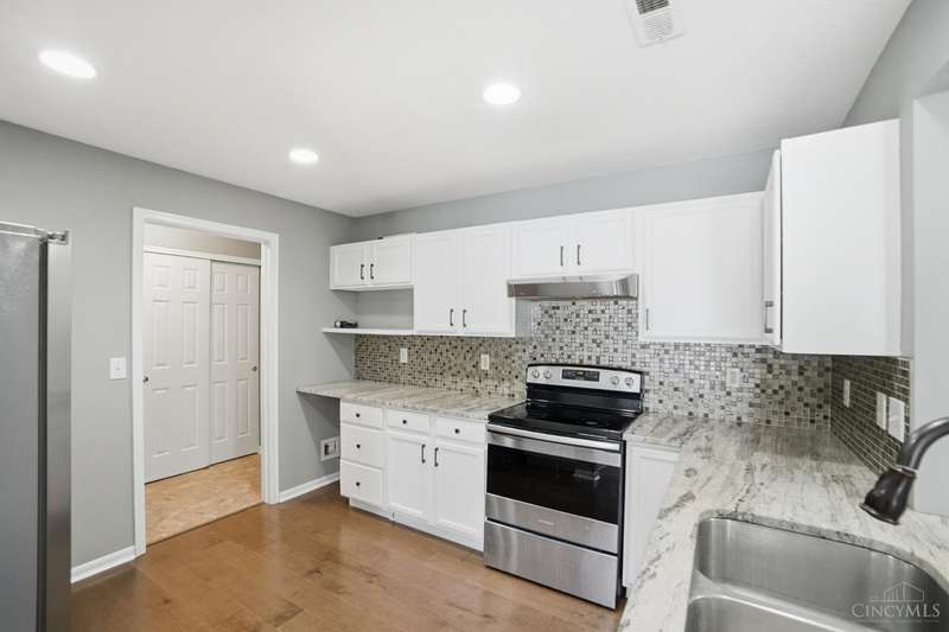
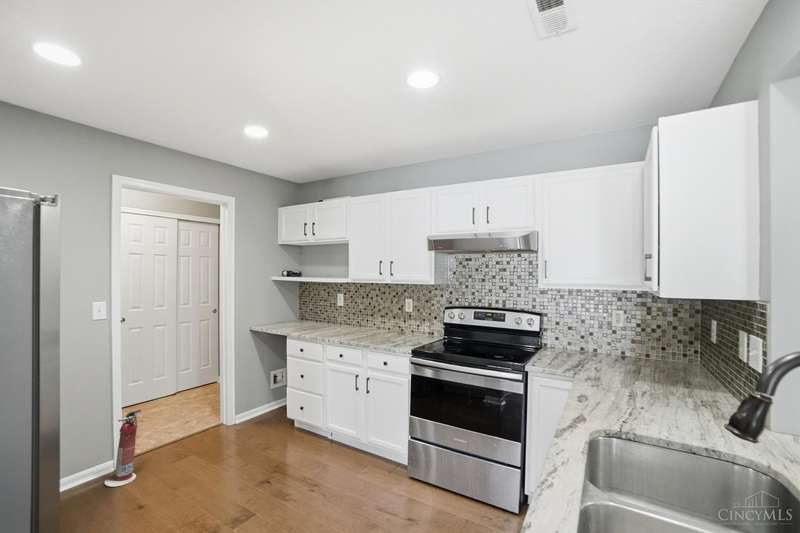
+ fire extinguisher [104,409,143,488]
